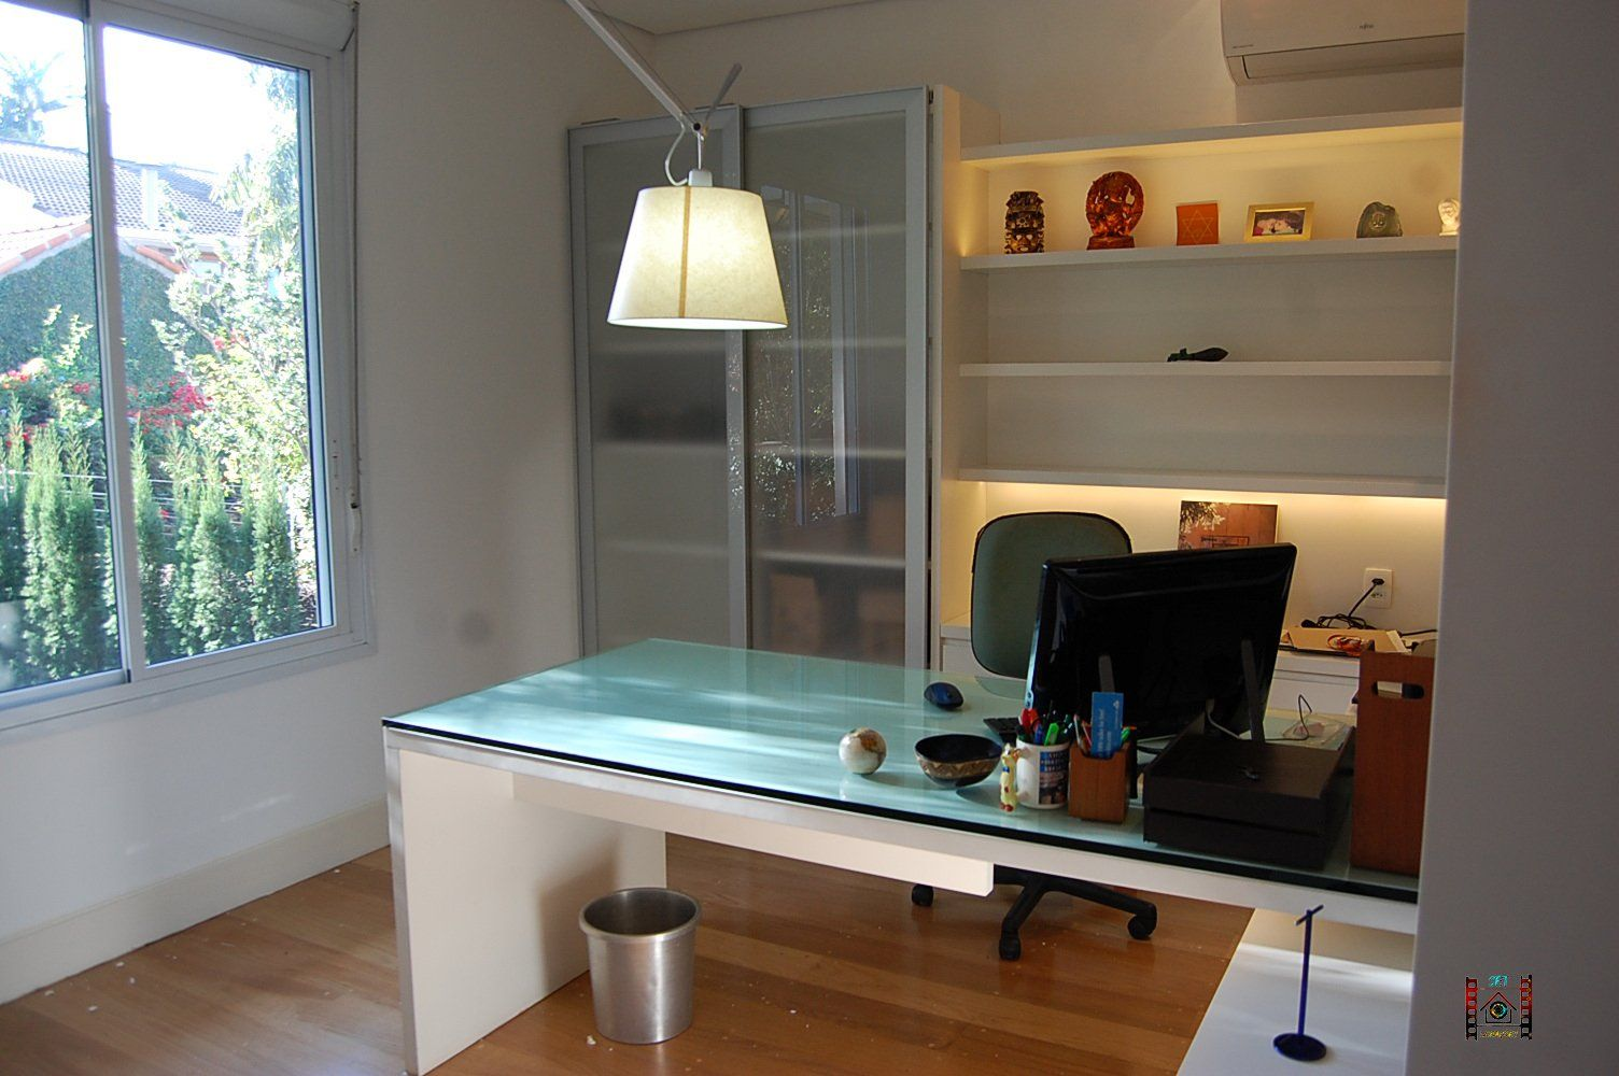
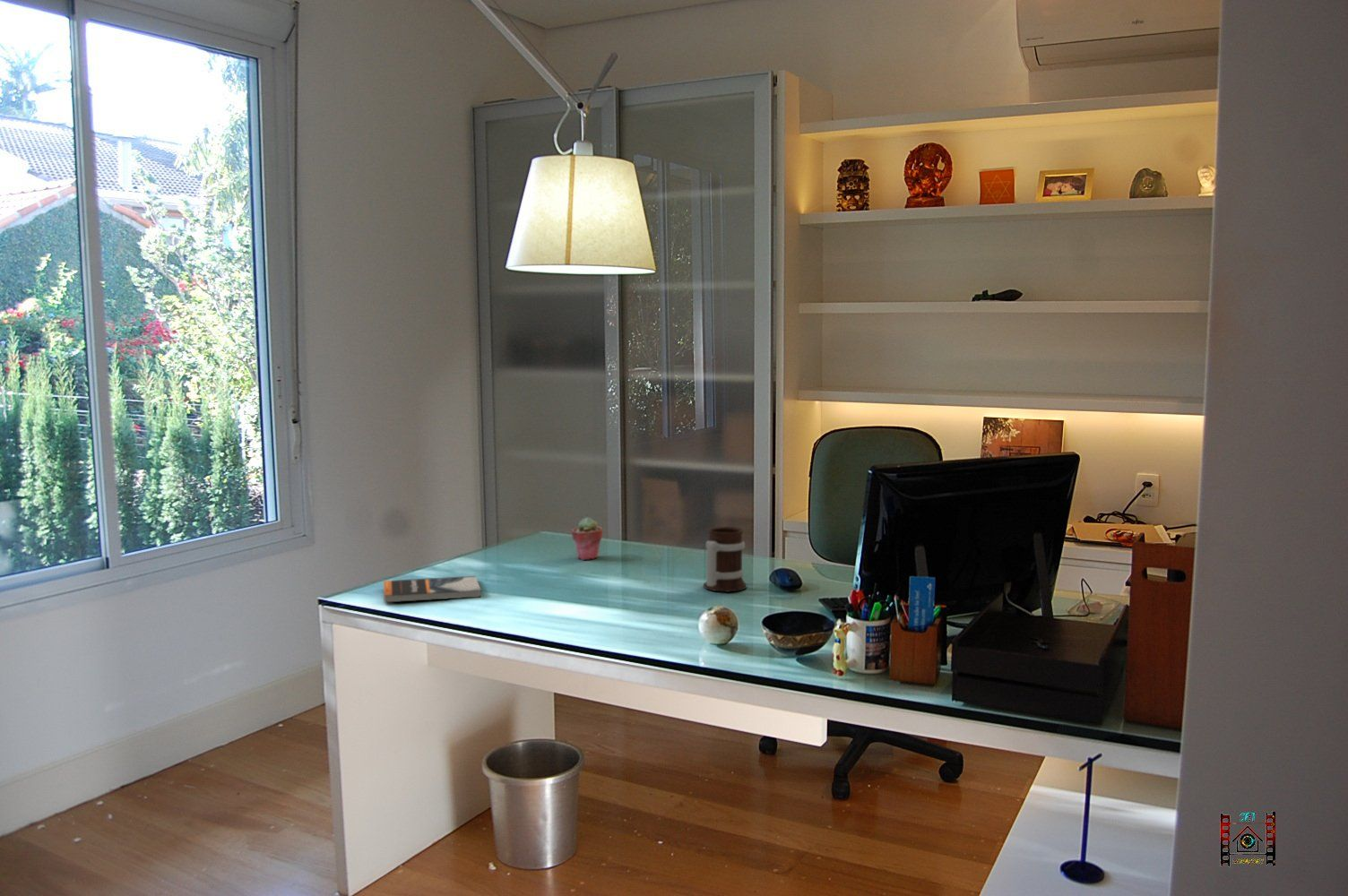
+ book [383,575,482,604]
+ mug [703,526,748,593]
+ potted succulent [570,516,604,561]
